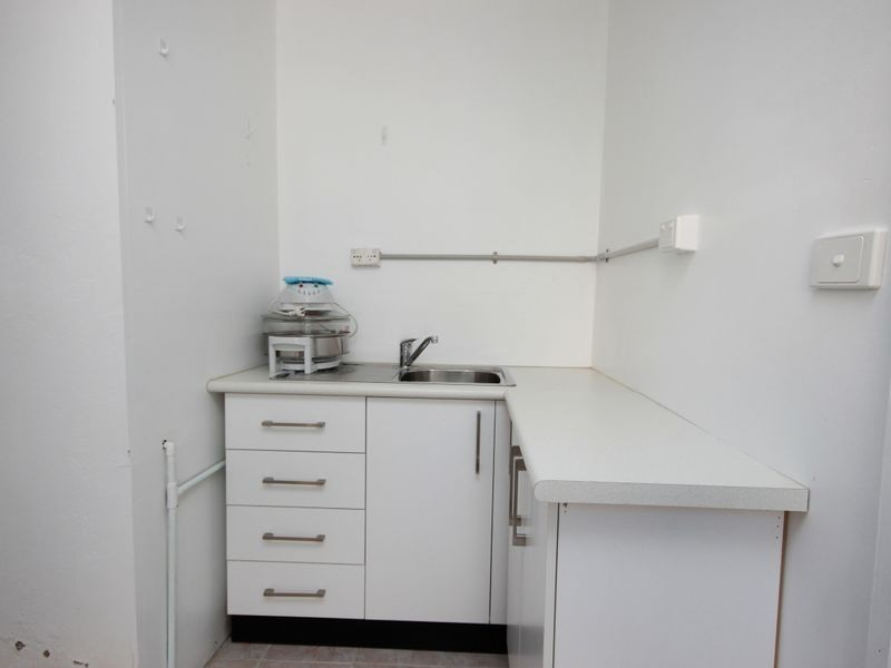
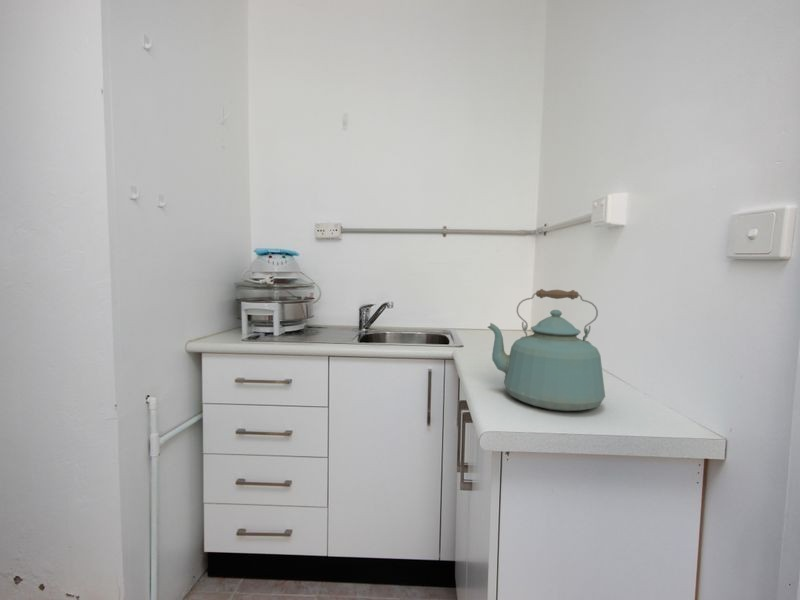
+ kettle [486,288,606,412]
